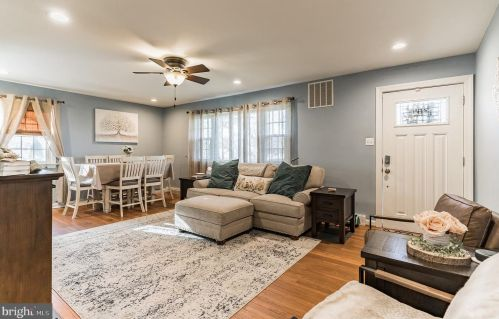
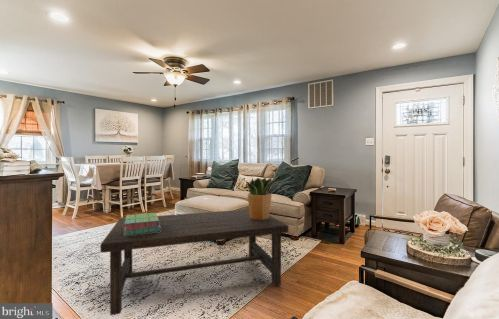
+ stack of books [124,212,161,236]
+ coffee table [99,208,289,316]
+ potted plant [242,176,278,220]
